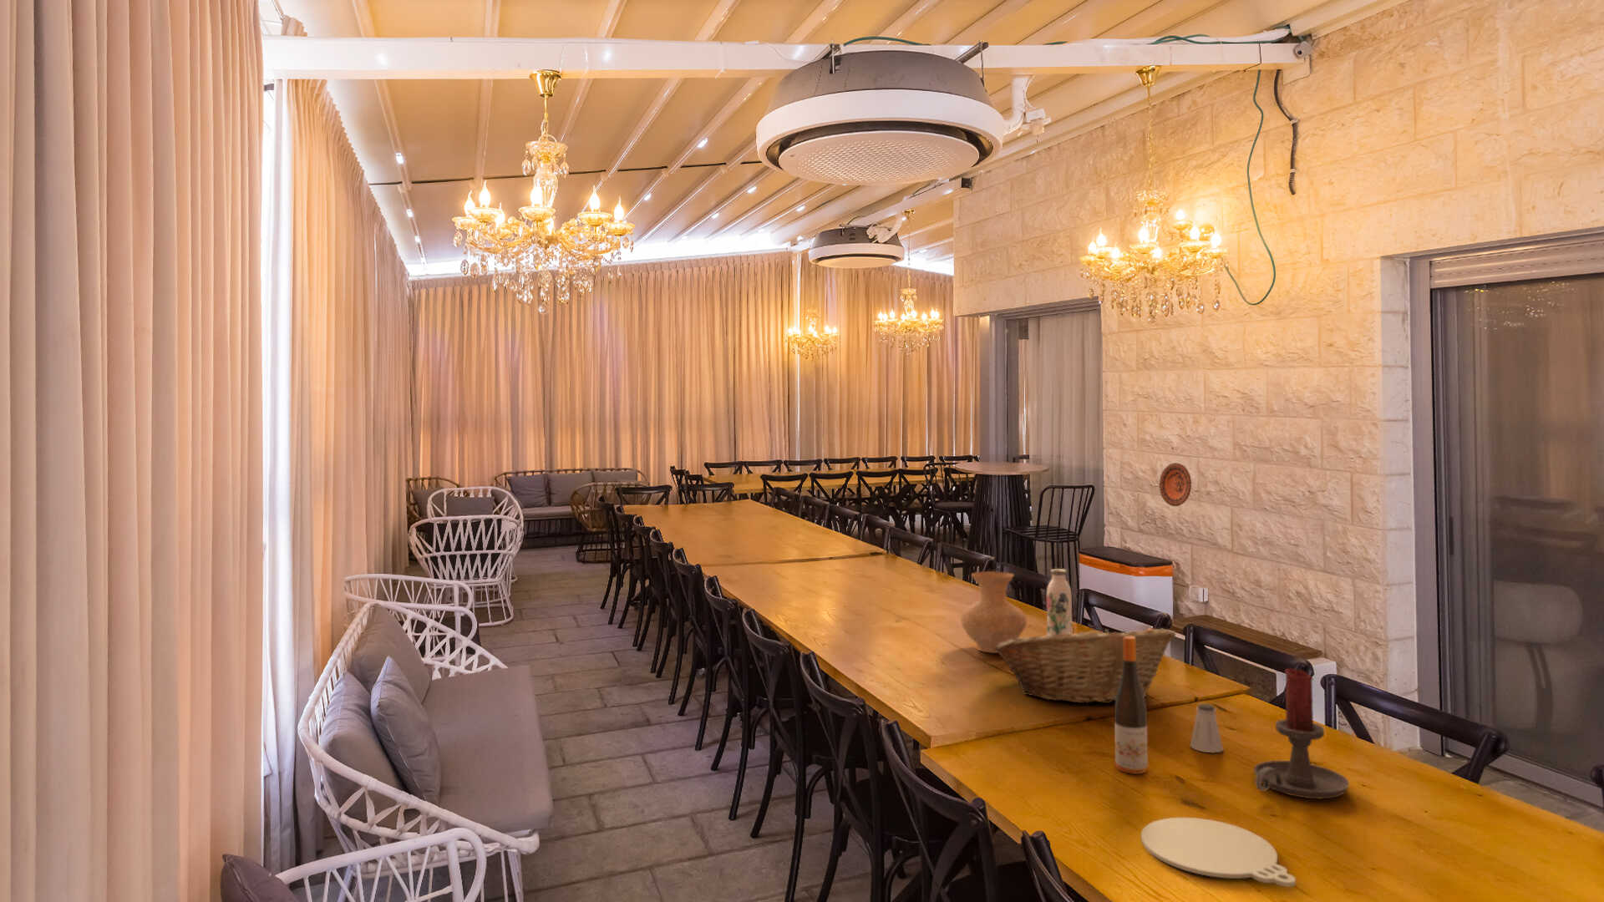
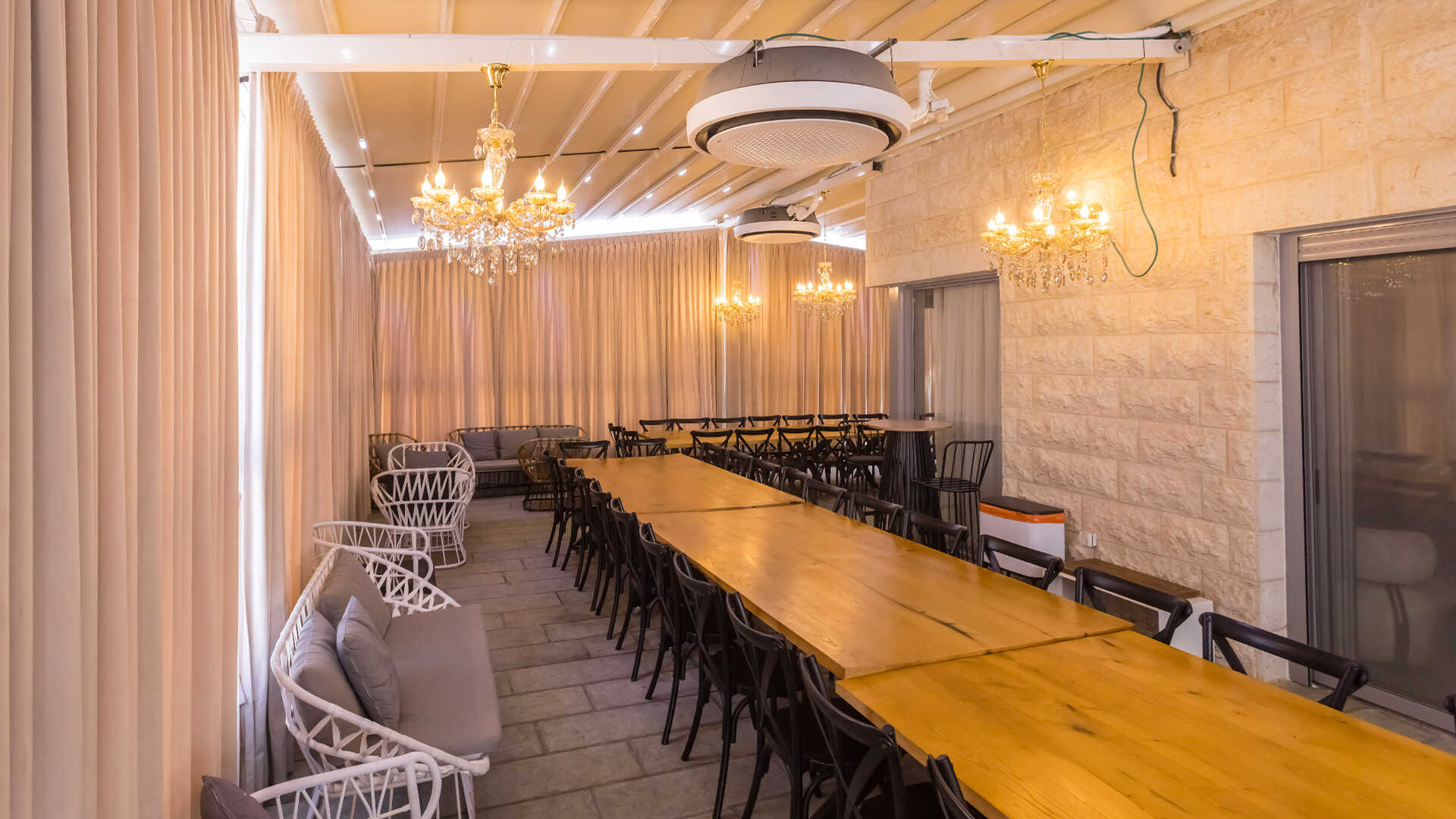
- saltshaker [1190,704,1224,753]
- decorative plate [1159,461,1192,507]
- candle holder [1254,667,1350,800]
- wine bottle [1114,637,1149,775]
- vase [960,570,1028,654]
- plate [1140,817,1297,888]
- water bottle [1045,568,1073,635]
- fruit basket [994,623,1177,704]
